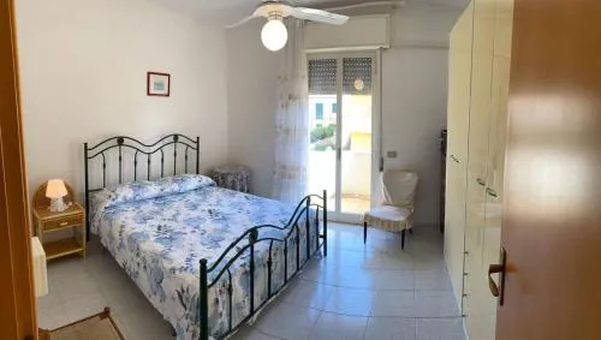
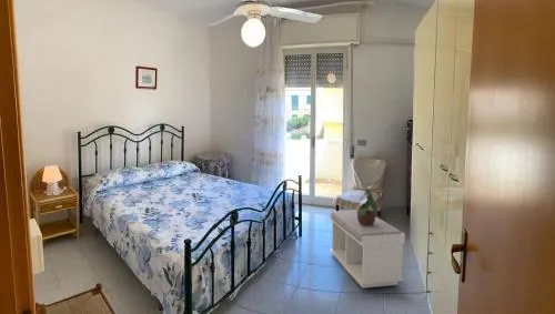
+ bench [330,209,406,288]
+ potted plant [355,182,379,226]
